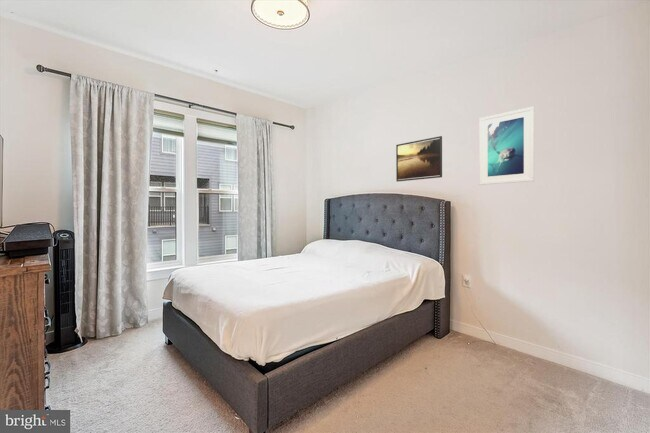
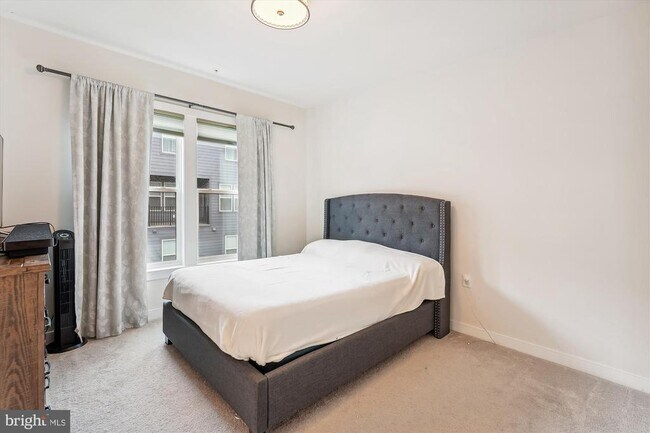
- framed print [395,135,443,183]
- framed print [478,106,535,186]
